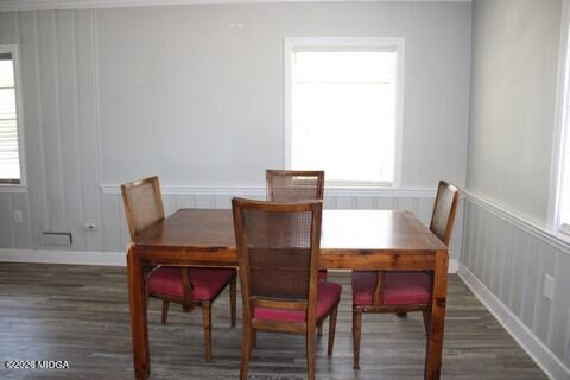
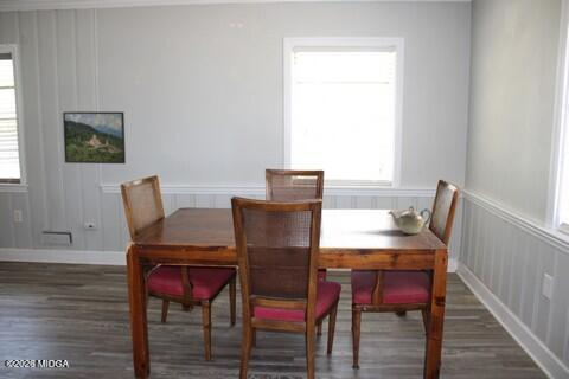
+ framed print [62,110,127,165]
+ teapot [386,205,433,235]
